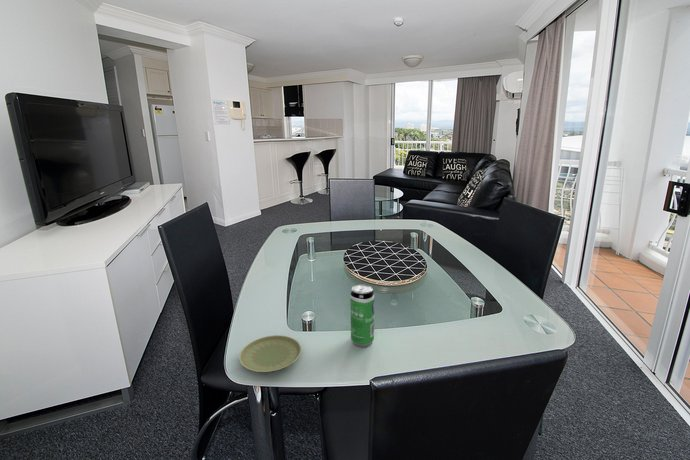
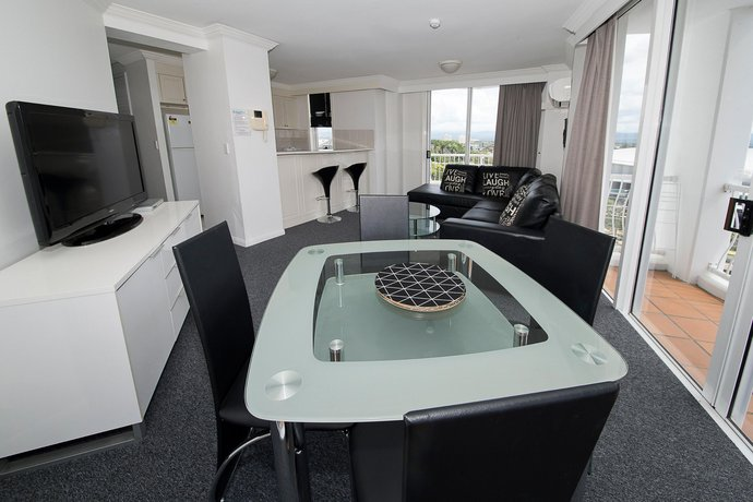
- beverage can [349,283,375,348]
- plate [238,334,302,373]
